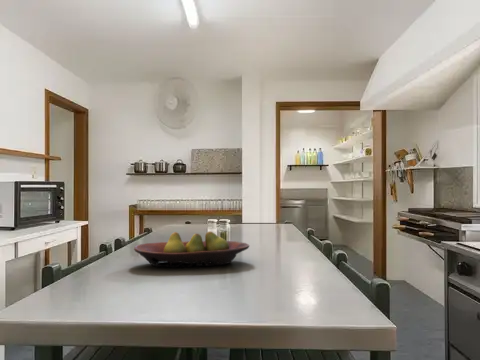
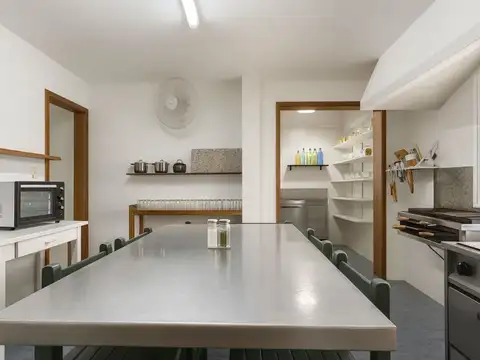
- fruit bowl [133,230,250,268]
